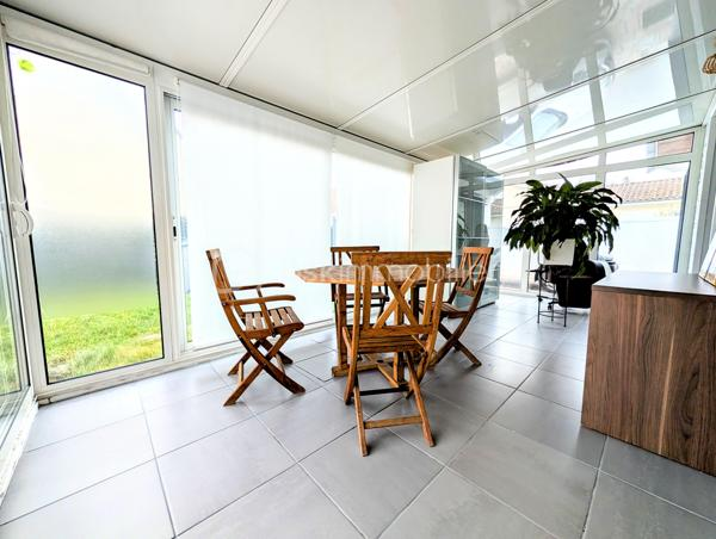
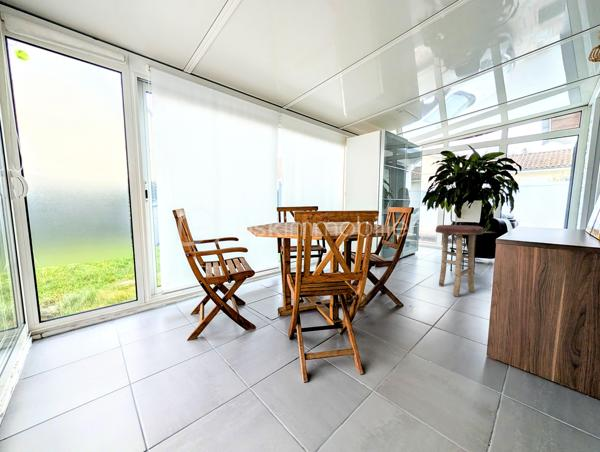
+ stool [435,224,484,297]
